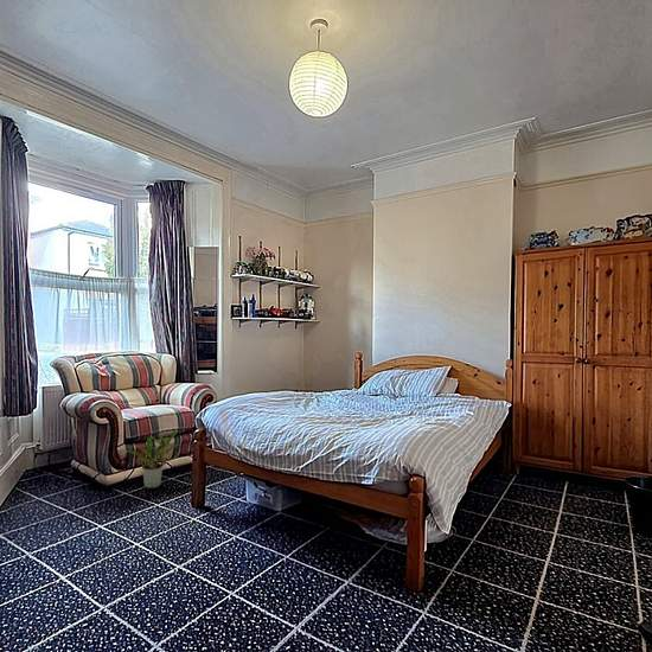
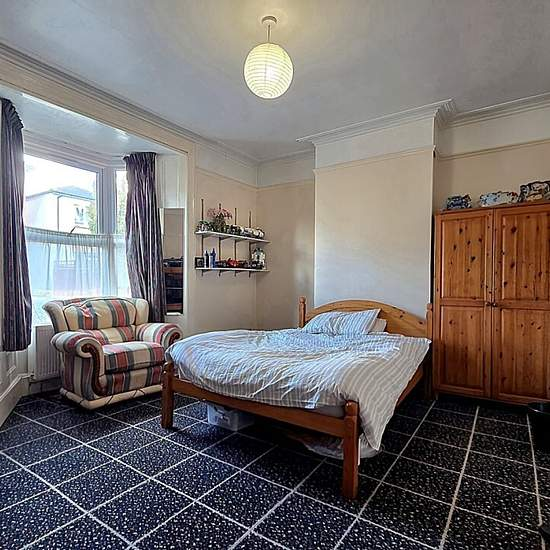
- potted plant [123,428,185,490]
